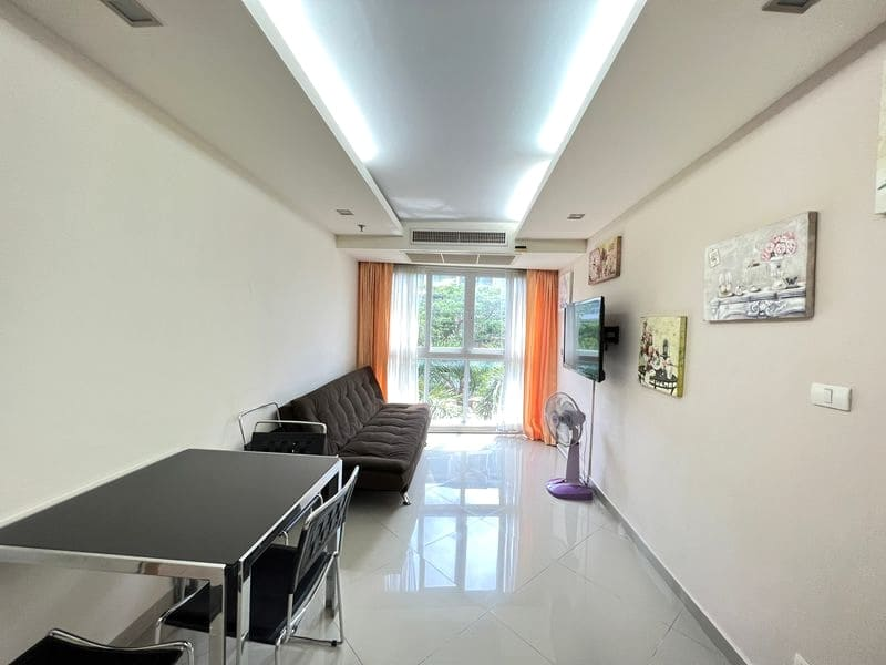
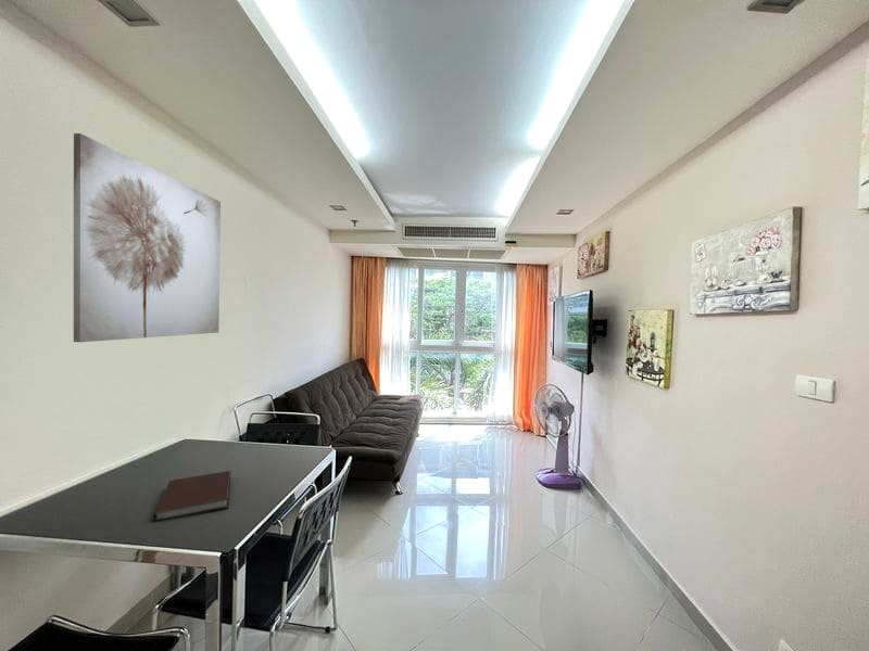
+ notebook [153,470,232,523]
+ wall art [73,132,222,343]
